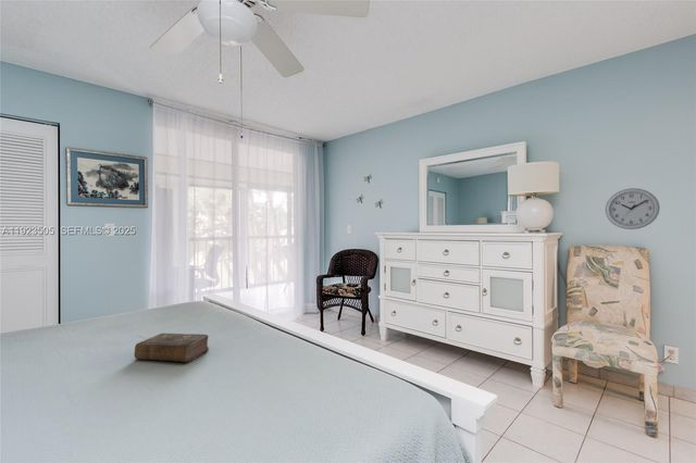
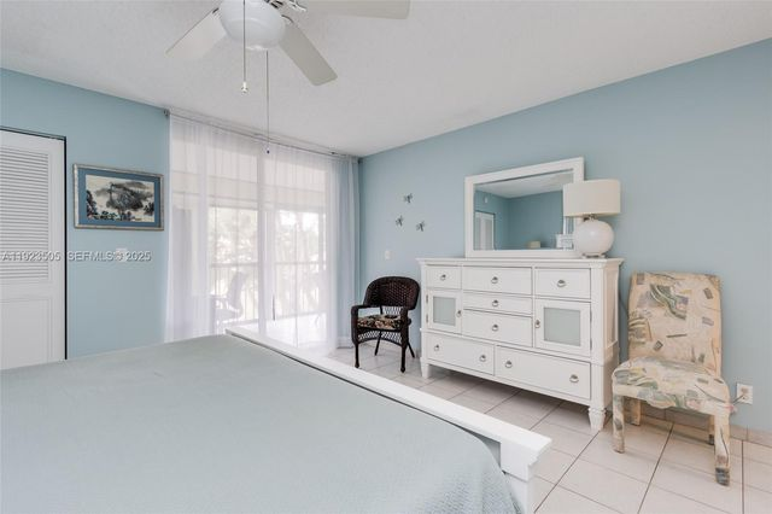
- book [134,333,210,363]
- wall clock [605,187,661,230]
